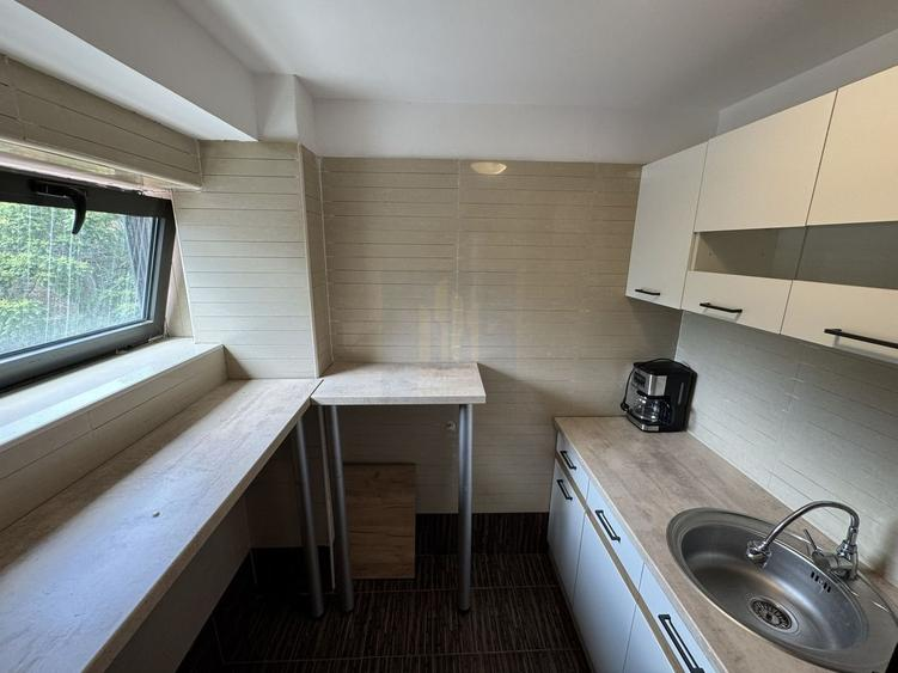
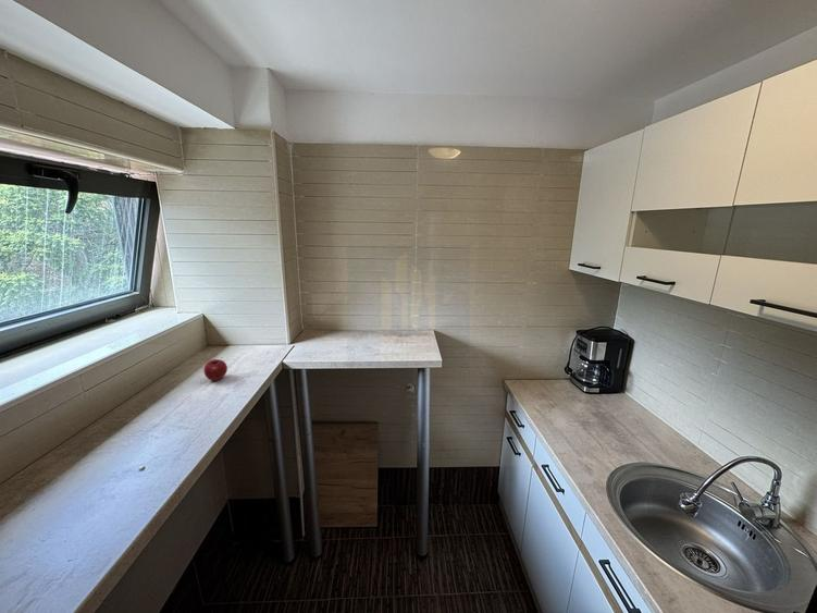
+ apple [202,358,228,381]
